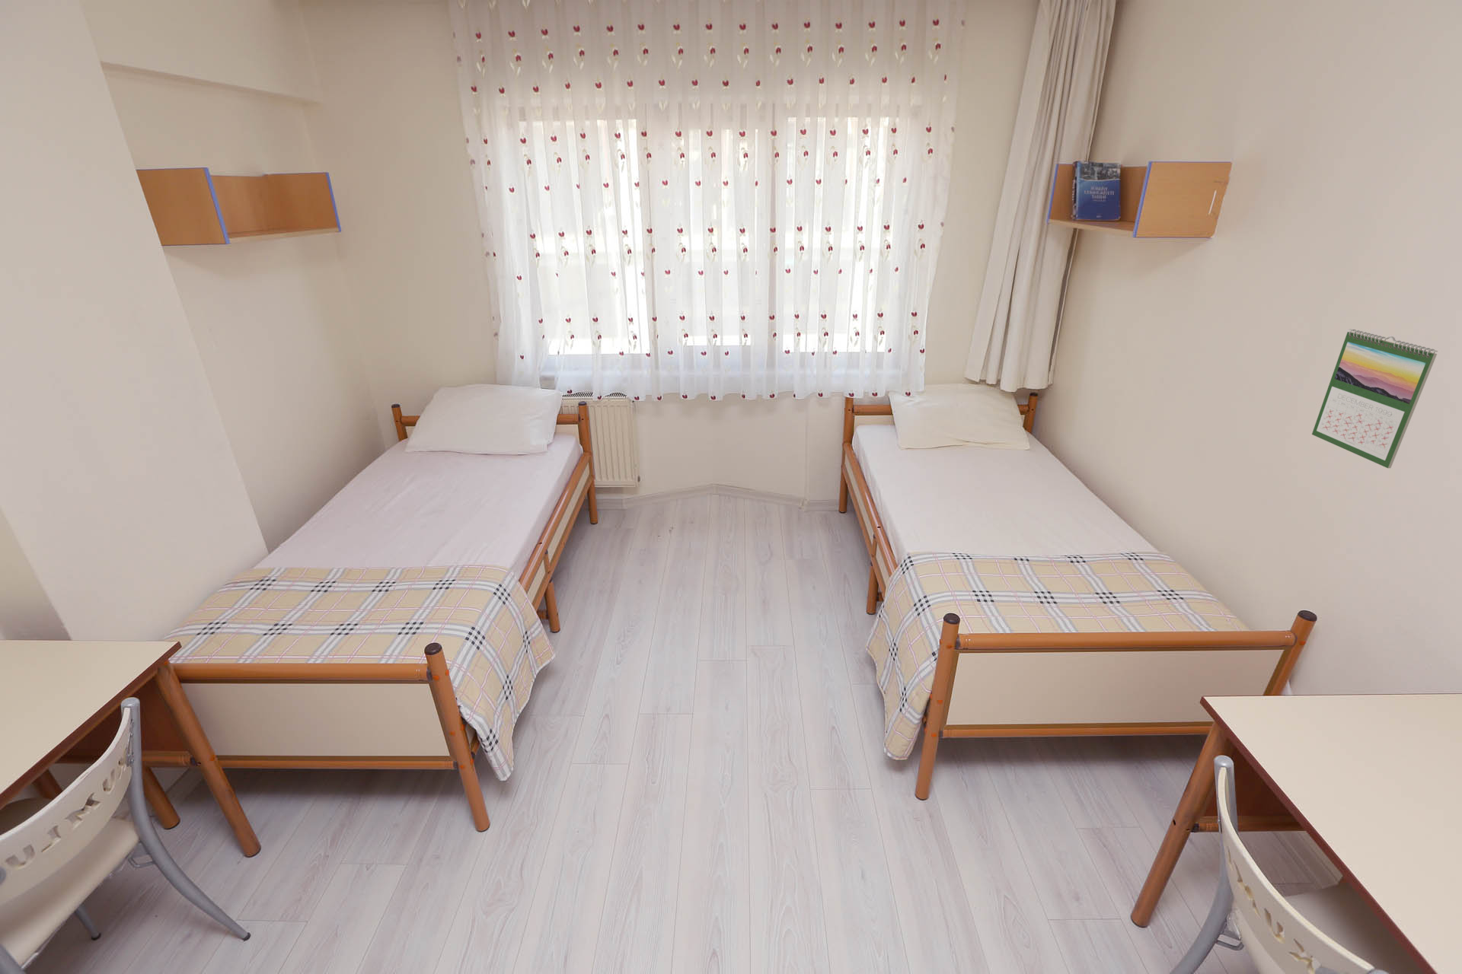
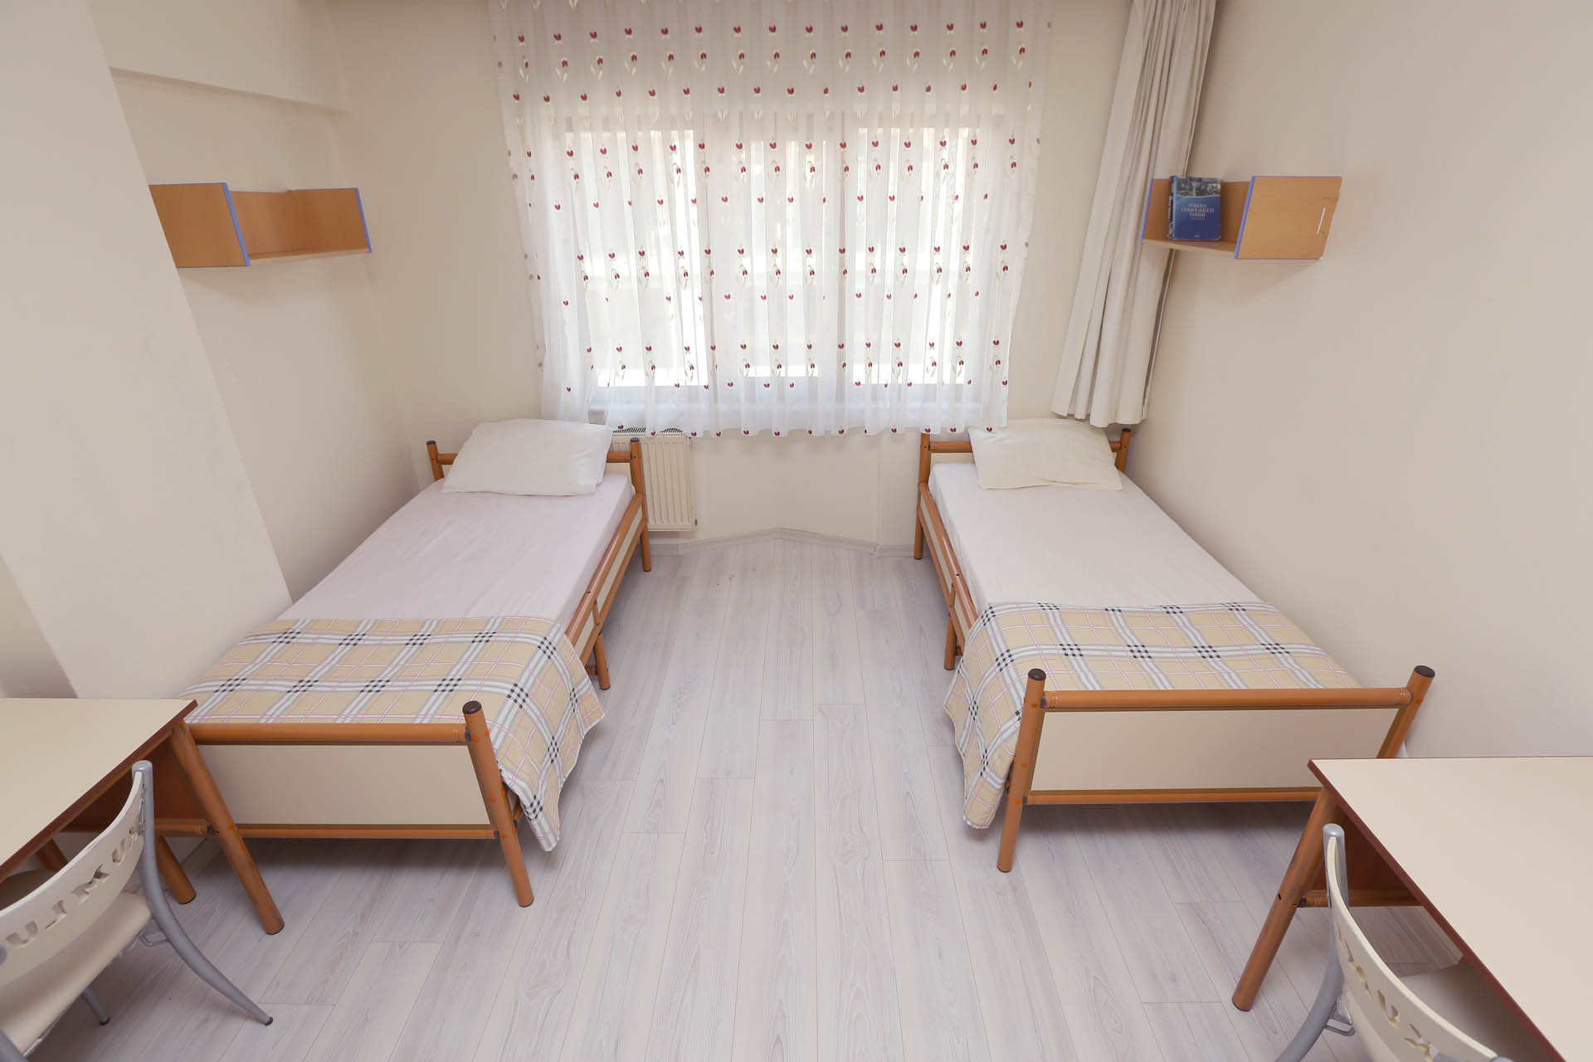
- calendar [1311,328,1438,469]
